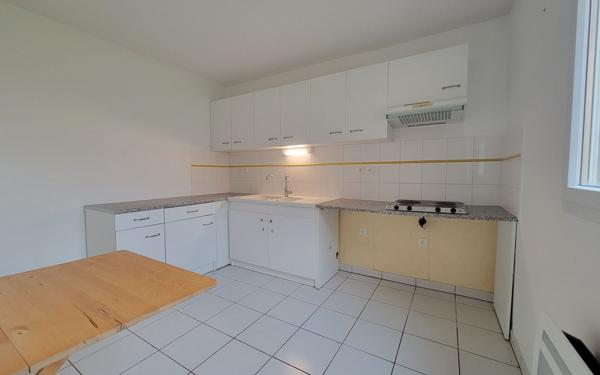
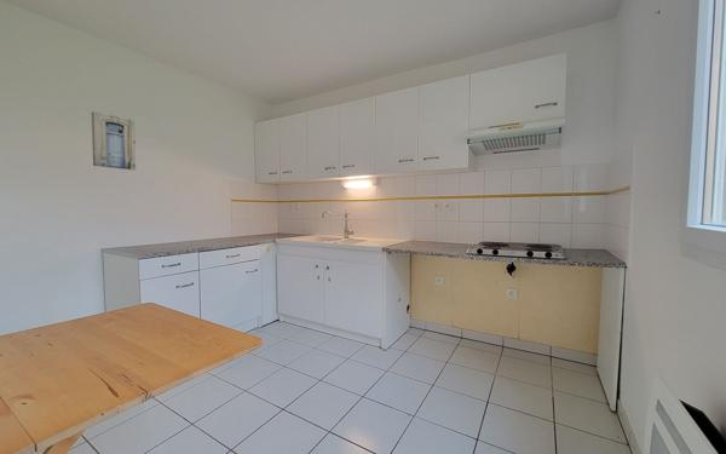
+ wall art [91,110,137,171]
